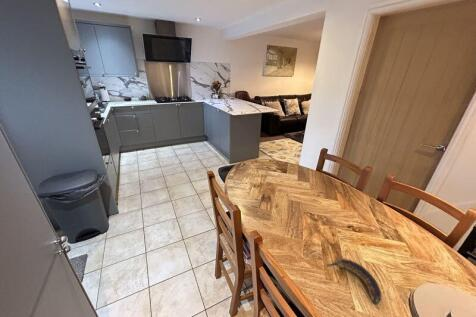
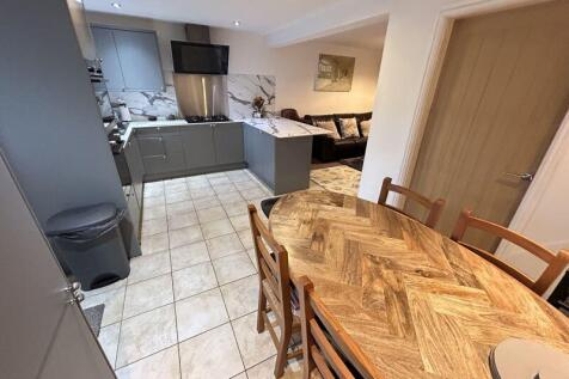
- banana [326,258,383,306]
